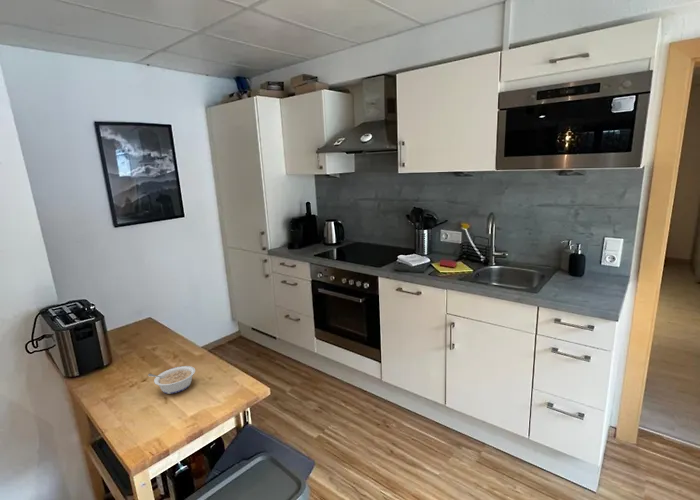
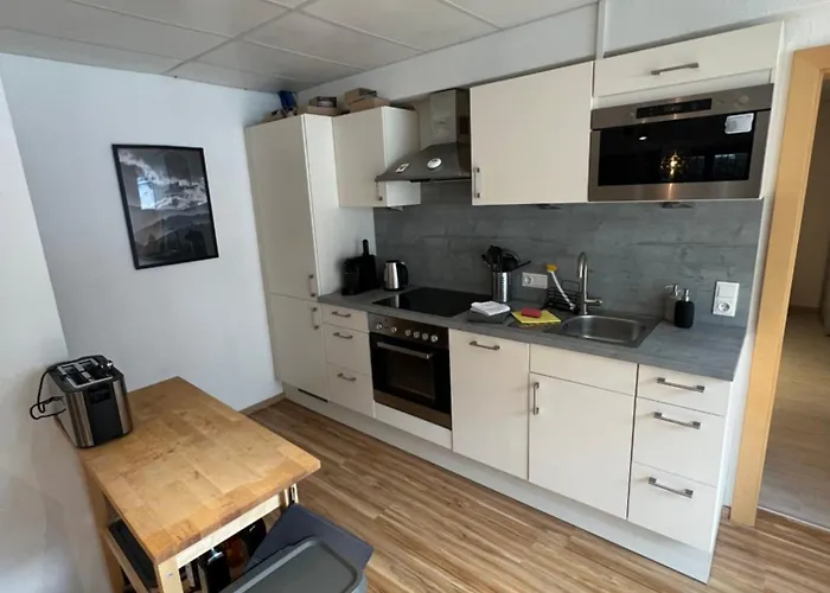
- legume [147,365,196,395]
